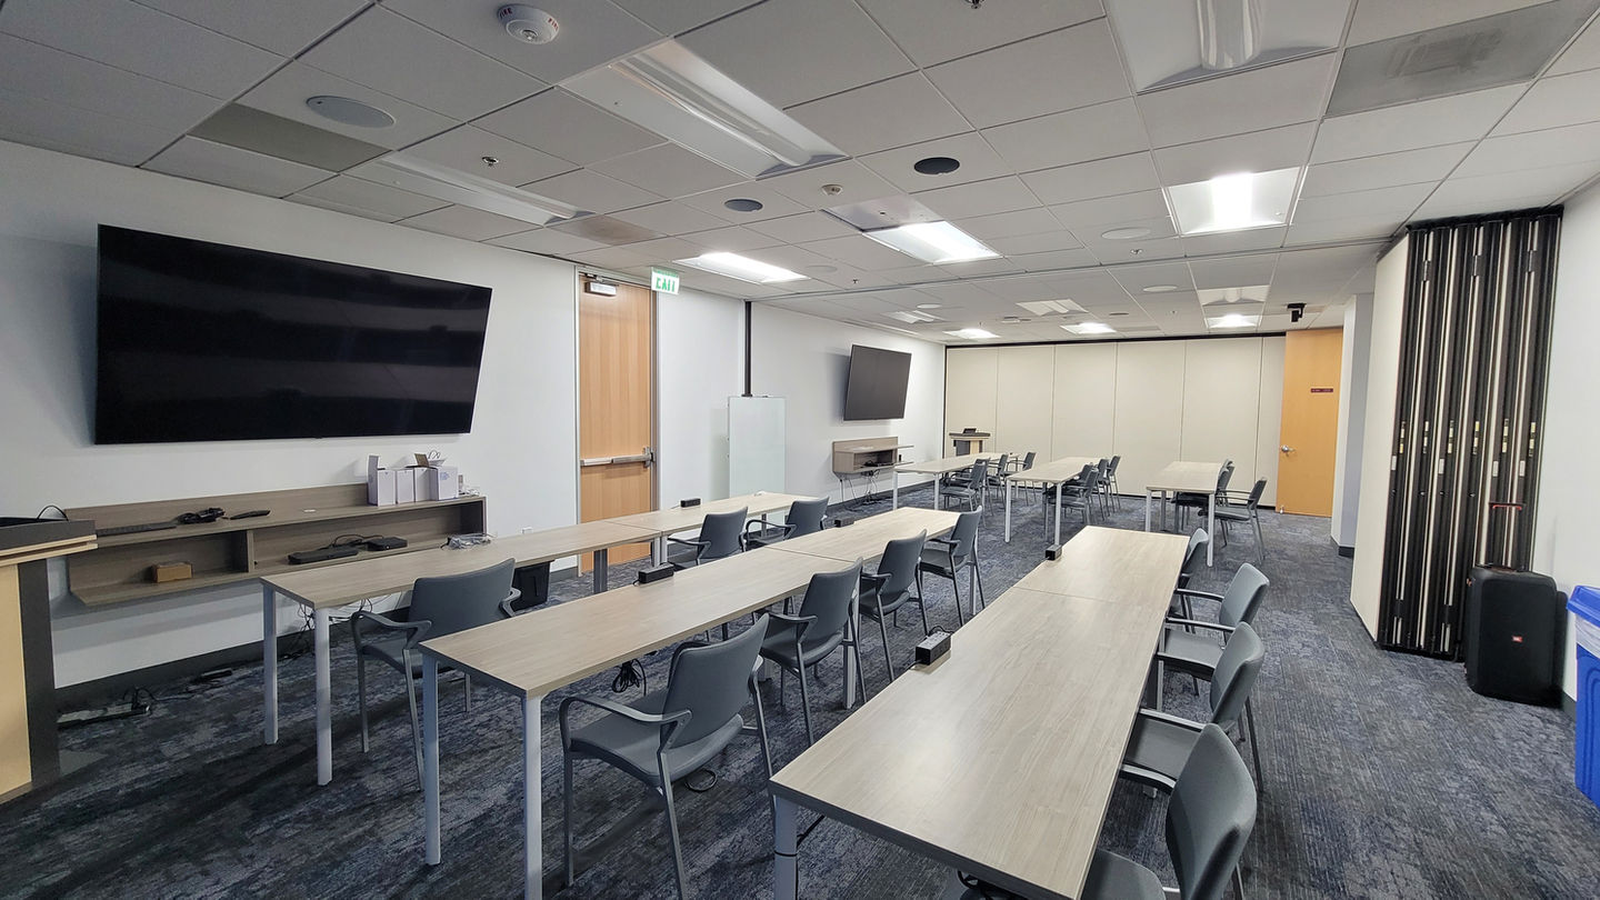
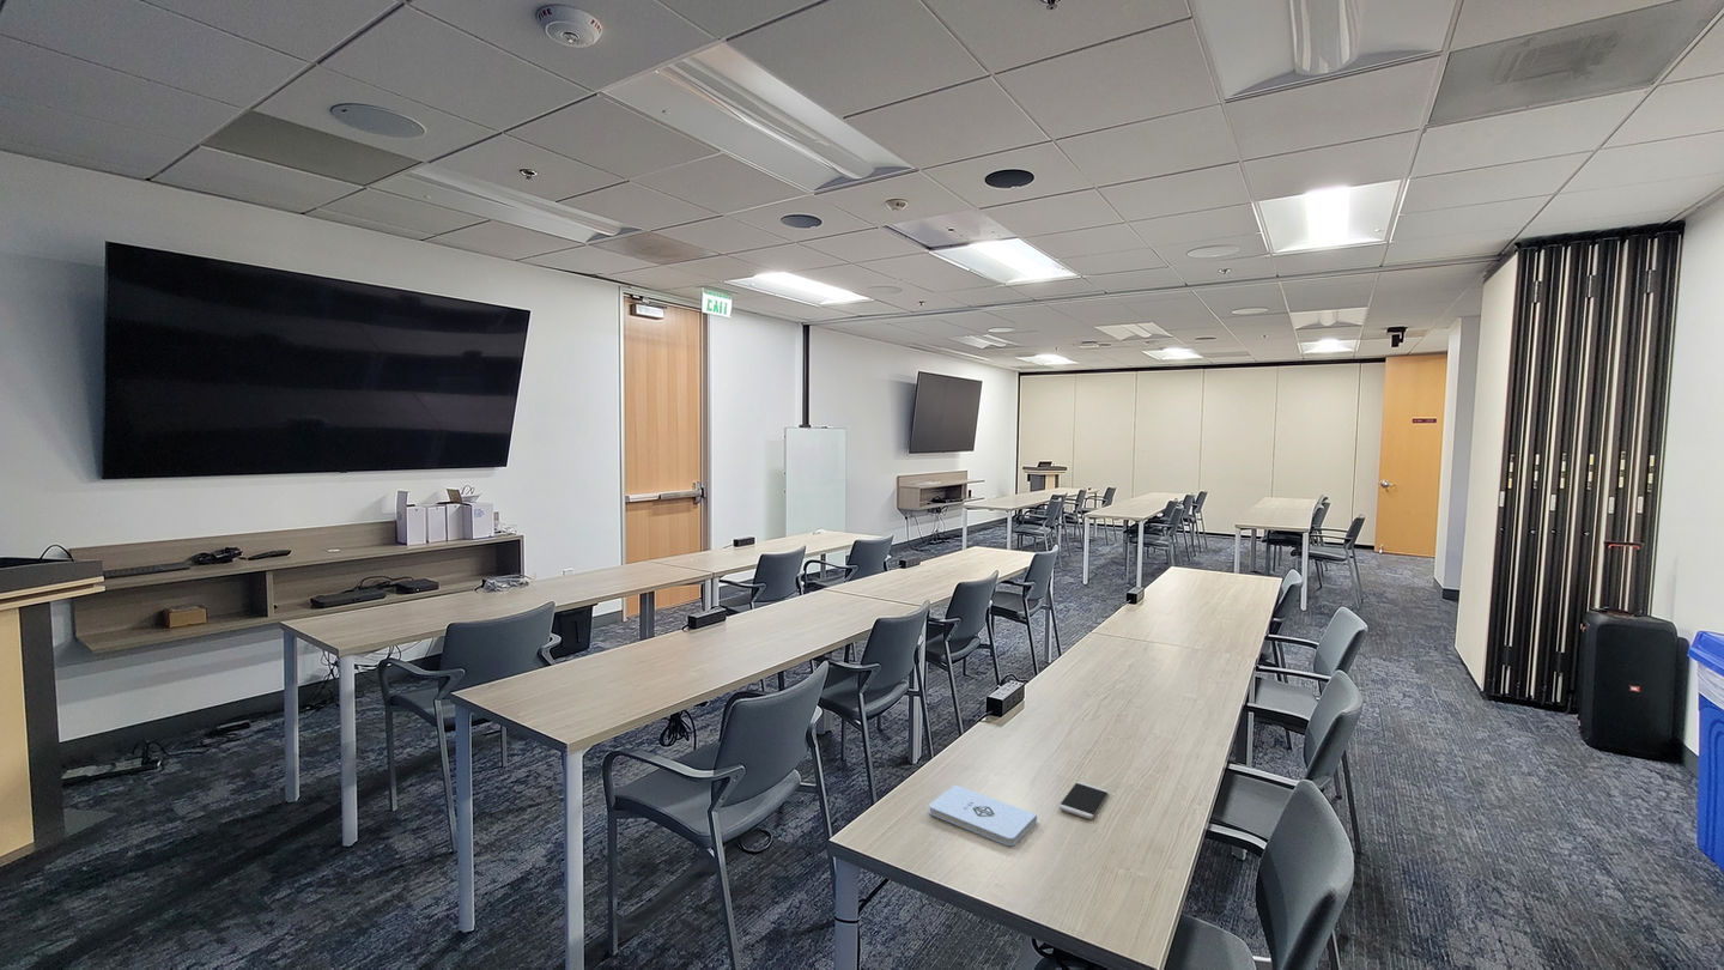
+ smartphone [1058,781,1110,820]
+ notepad [928,784,1038,847]
